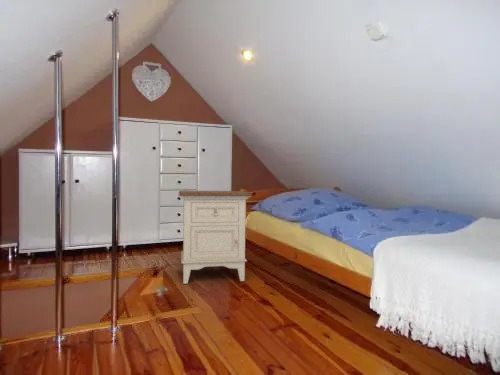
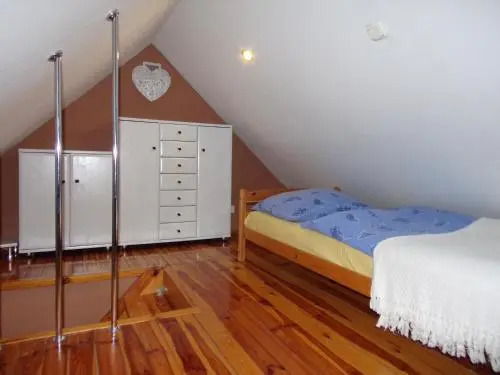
- nightstand [178,190,253,285]
